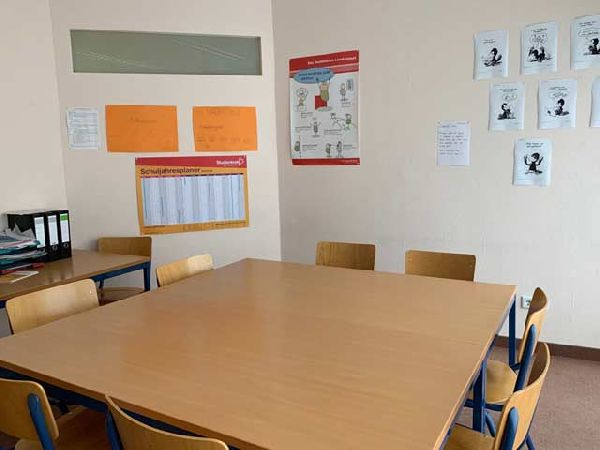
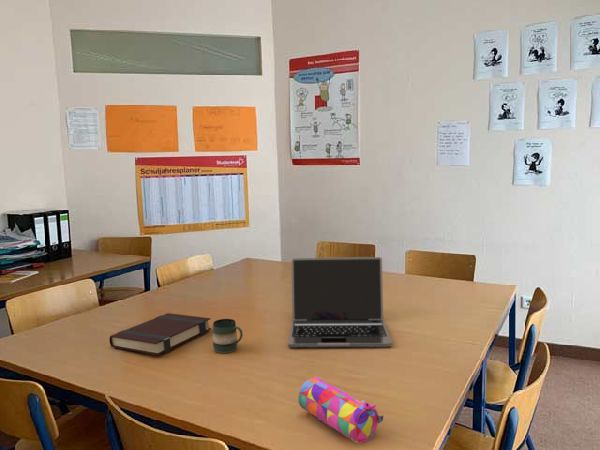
+ pencil case [297,376,384,445]
+ mug [212,318,244,354]
+ book [108,312,212,356]
+ laptop [287,256,393,348]
